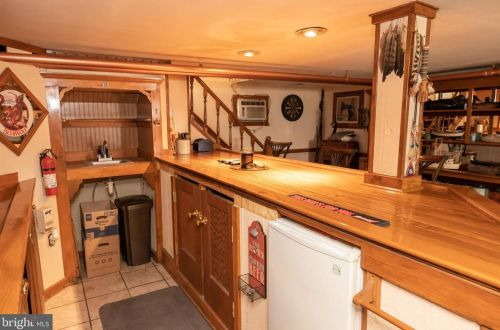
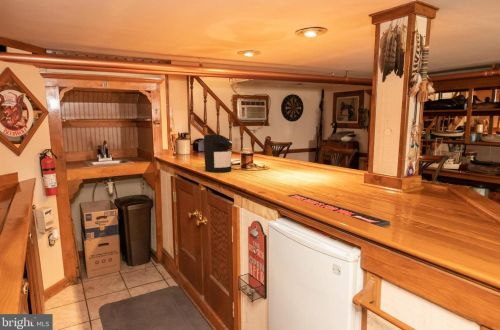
+ coffee maker [203,133,233,173]
